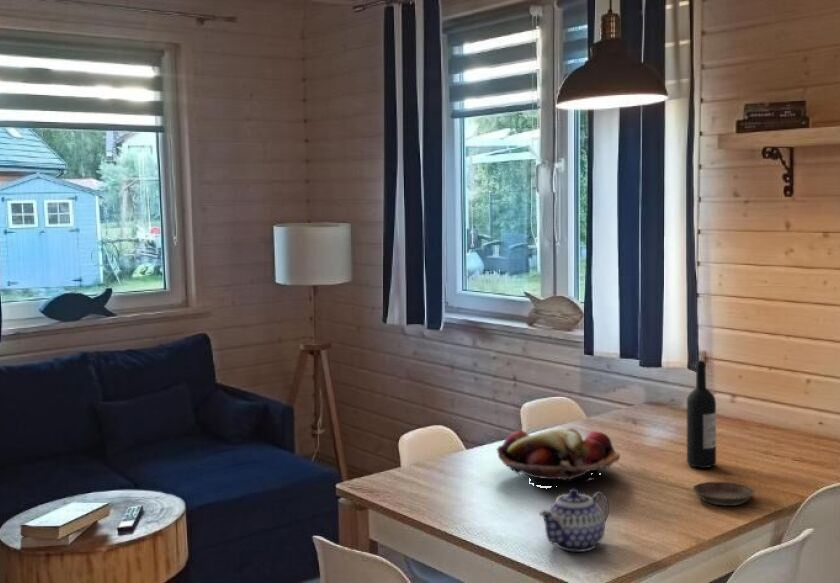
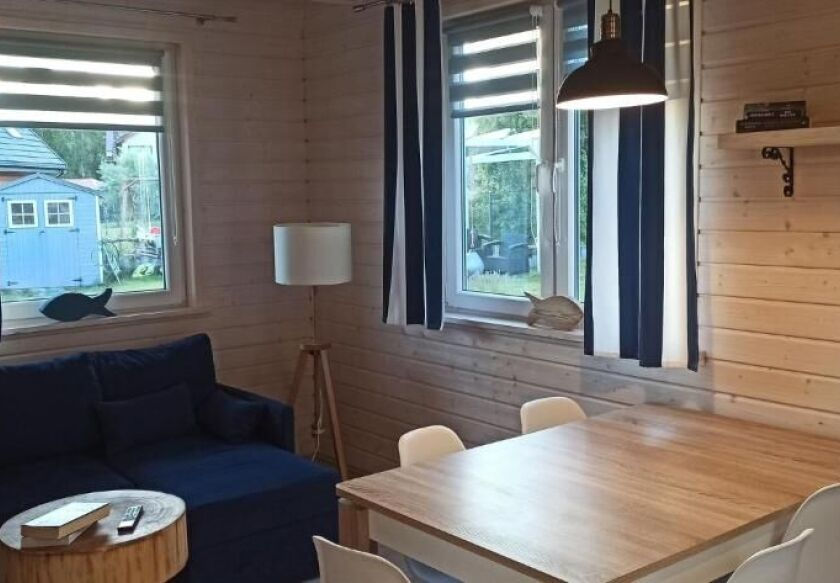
- saucer [692,481,755,507]
- wine bottle [686,359,717,469]
- teapot [538,488,610,553]
- fruit basket [496,428,621,485]
